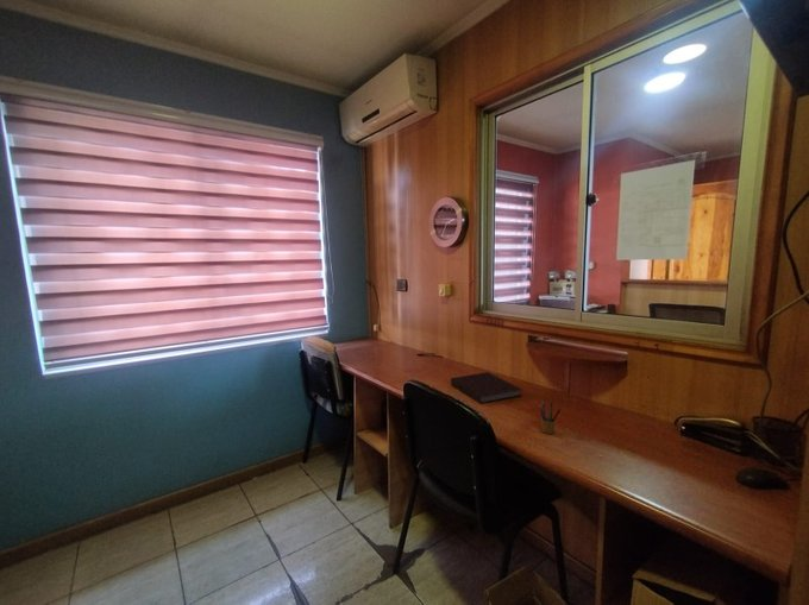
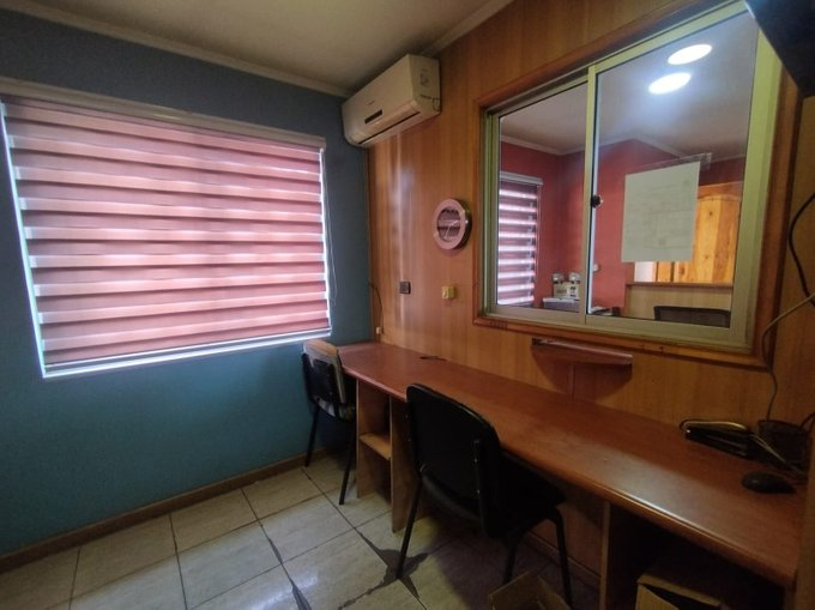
- notebook [450,371,523,405]
- pencil box [538,398,562,435]
